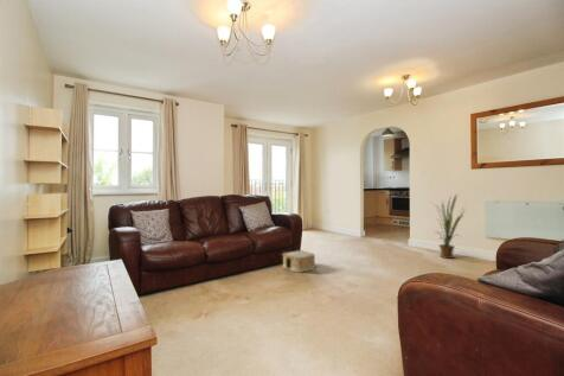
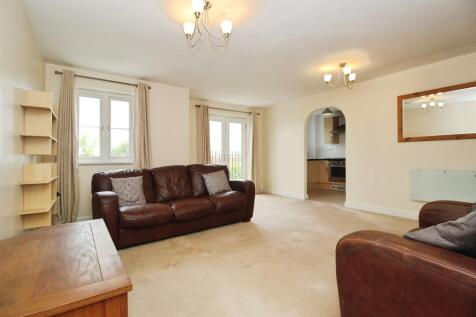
- woven basket [281,249,316,274]
- house plant [429,193,468,260]
